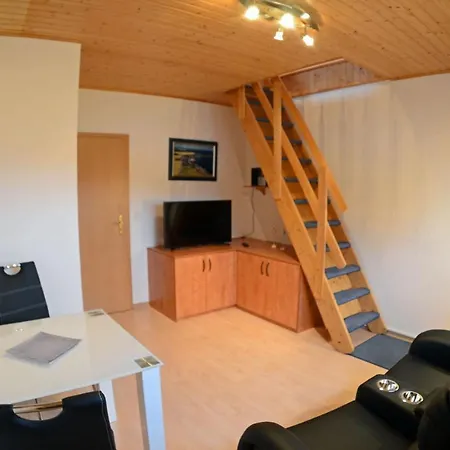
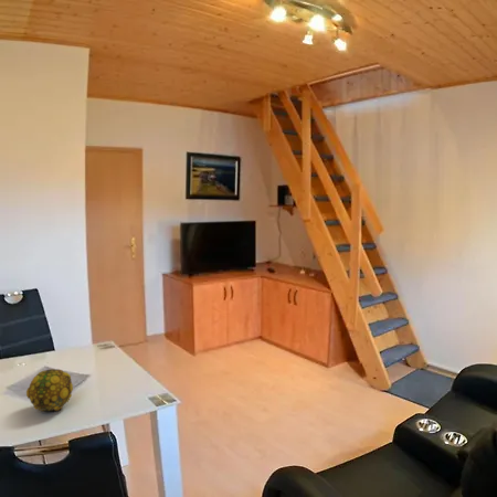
+ decorative ball [25,368,74,412]
